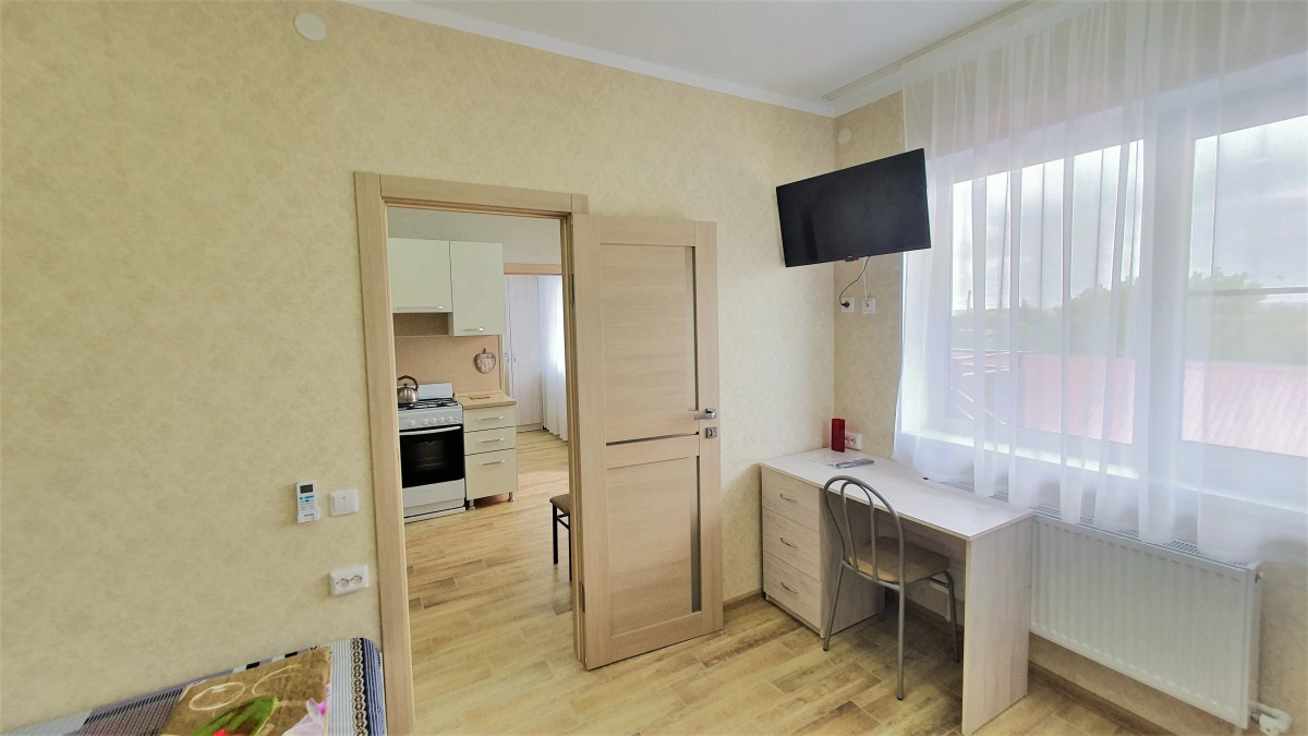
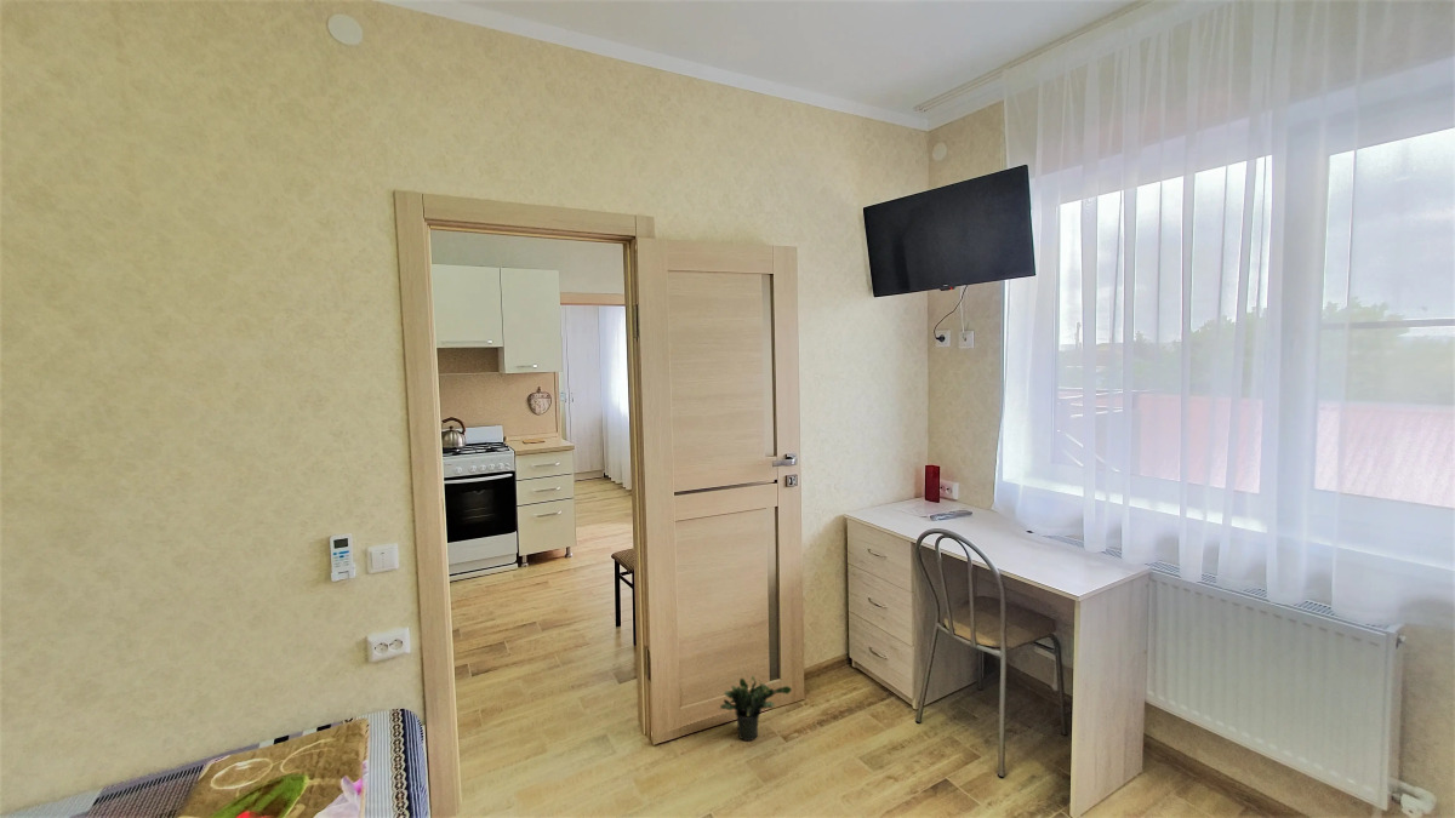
+ potted plant [719,675,793,742]
